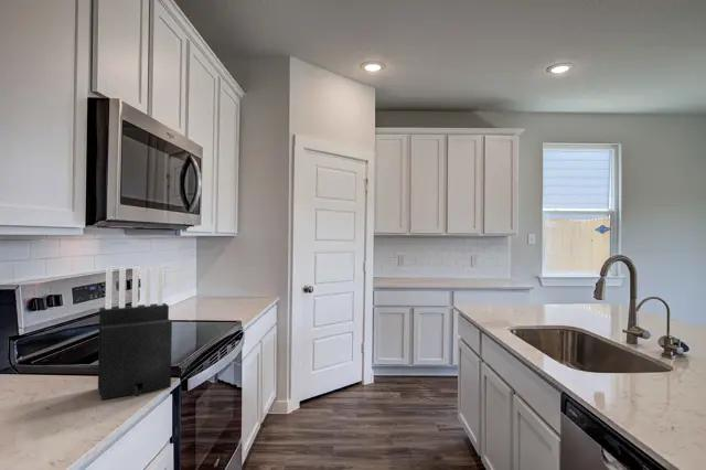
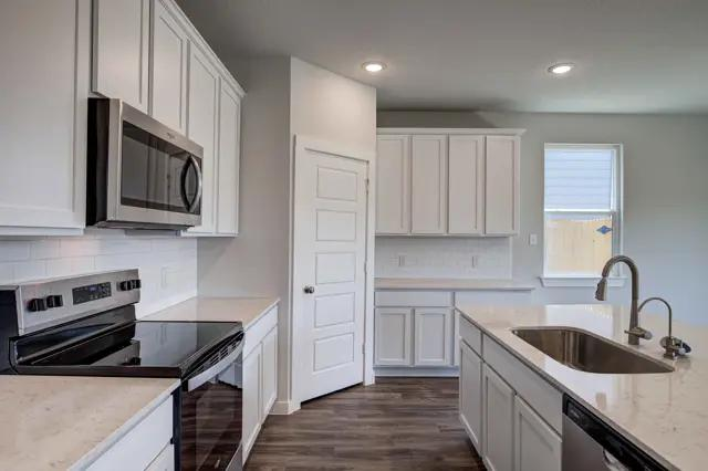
- knife block [97,266,173,402]
